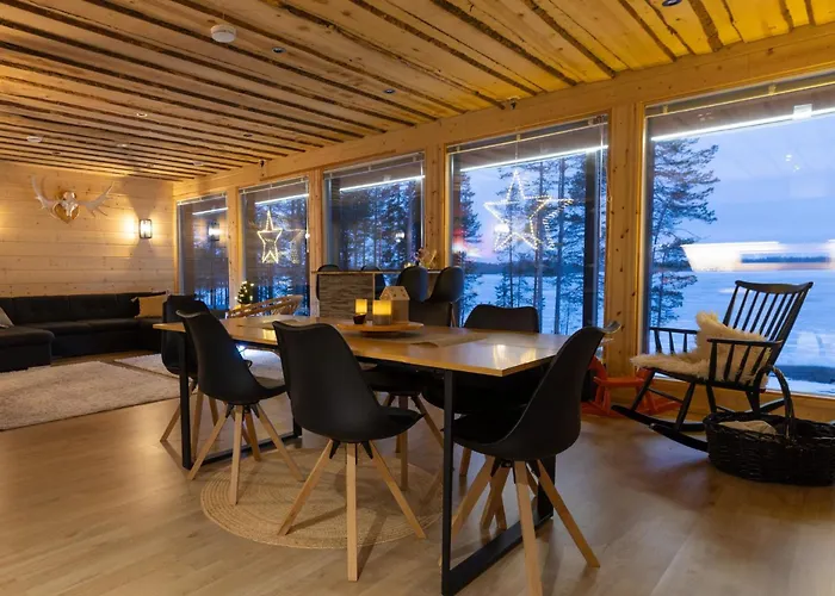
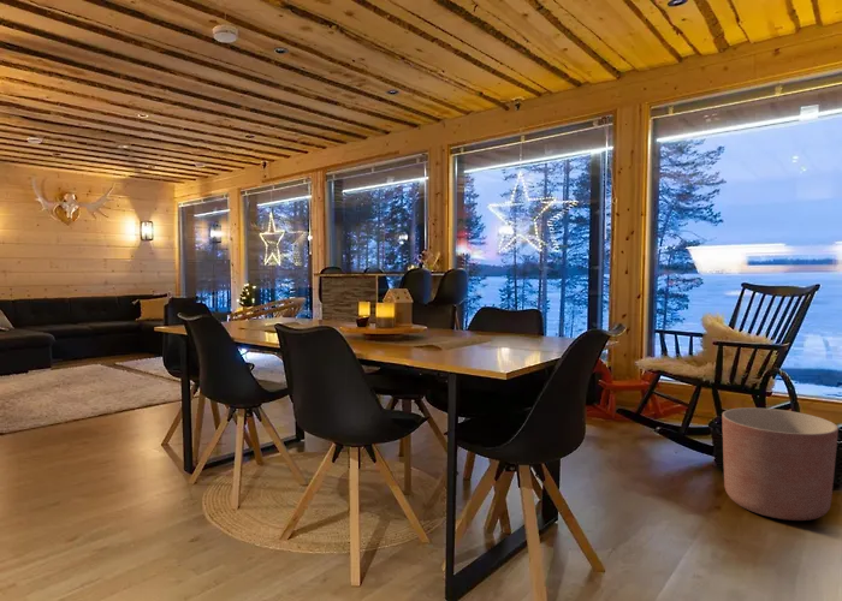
+ planter [721,406,840,522]
